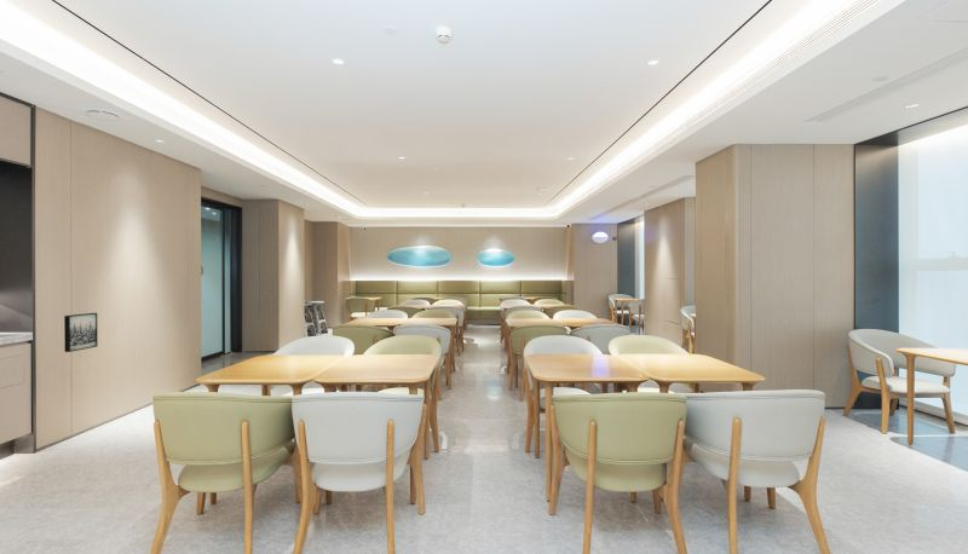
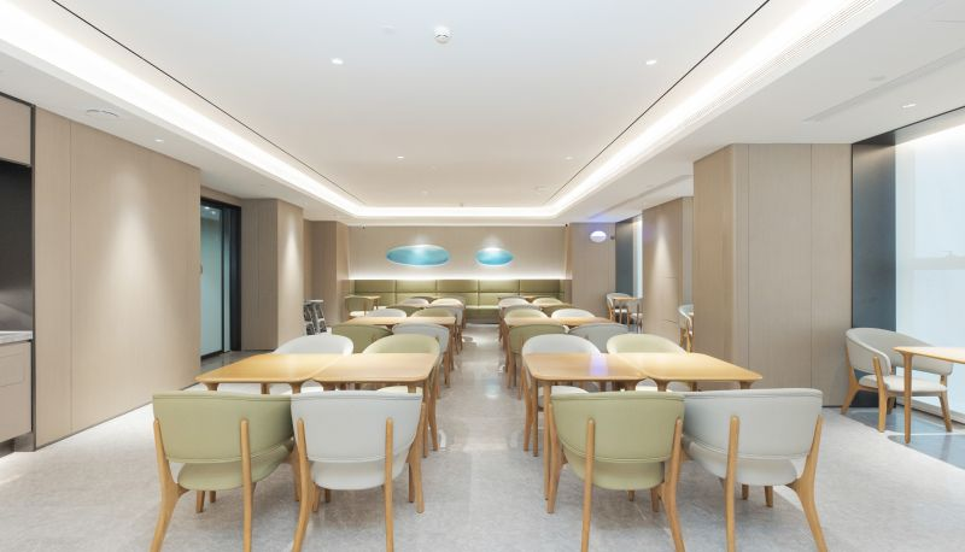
- wall art [63,312,98,353]
